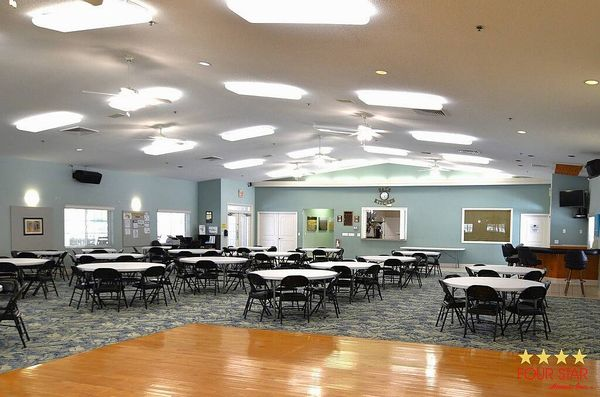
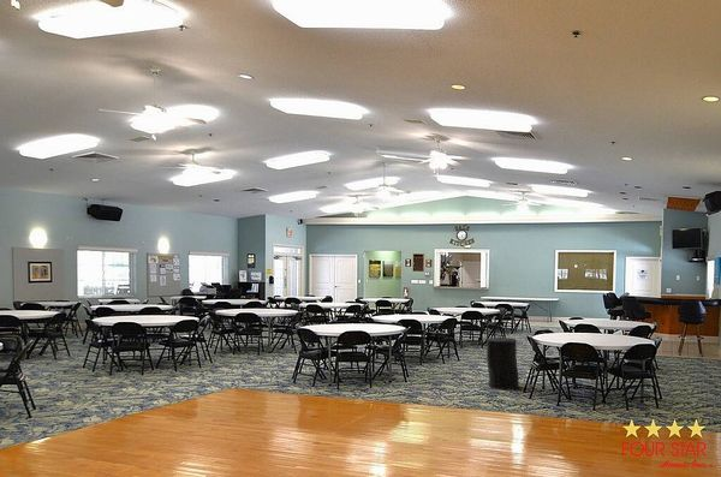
+ trash can [485,334,520,390]
